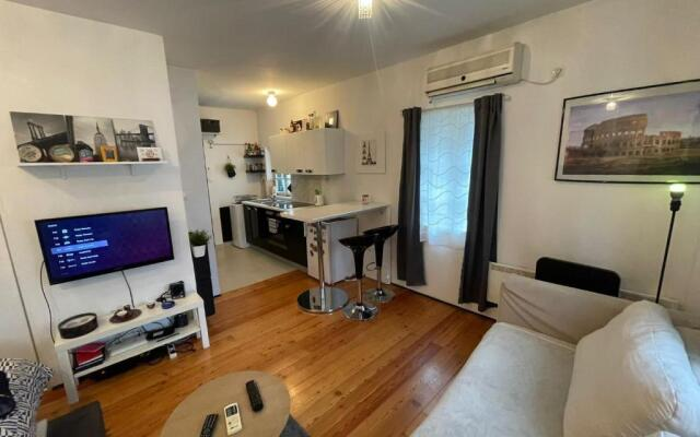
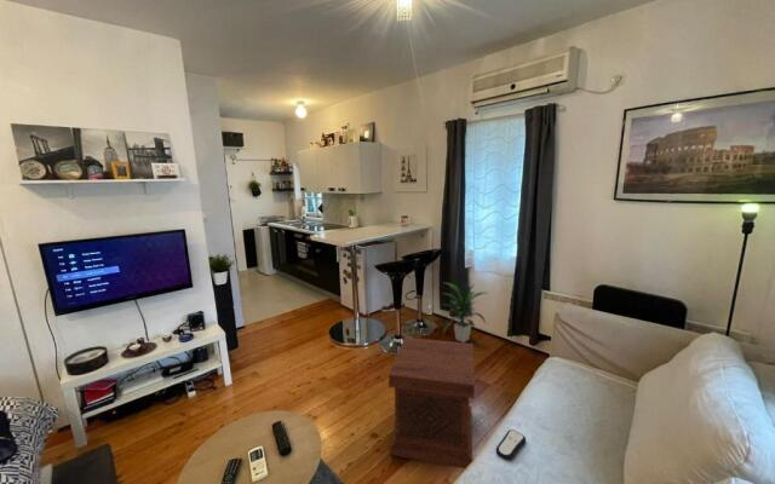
+ indoor plant [440,282,488,342]
+ remote control [495,428,527,461]
+ side table [388,336,476,469]
